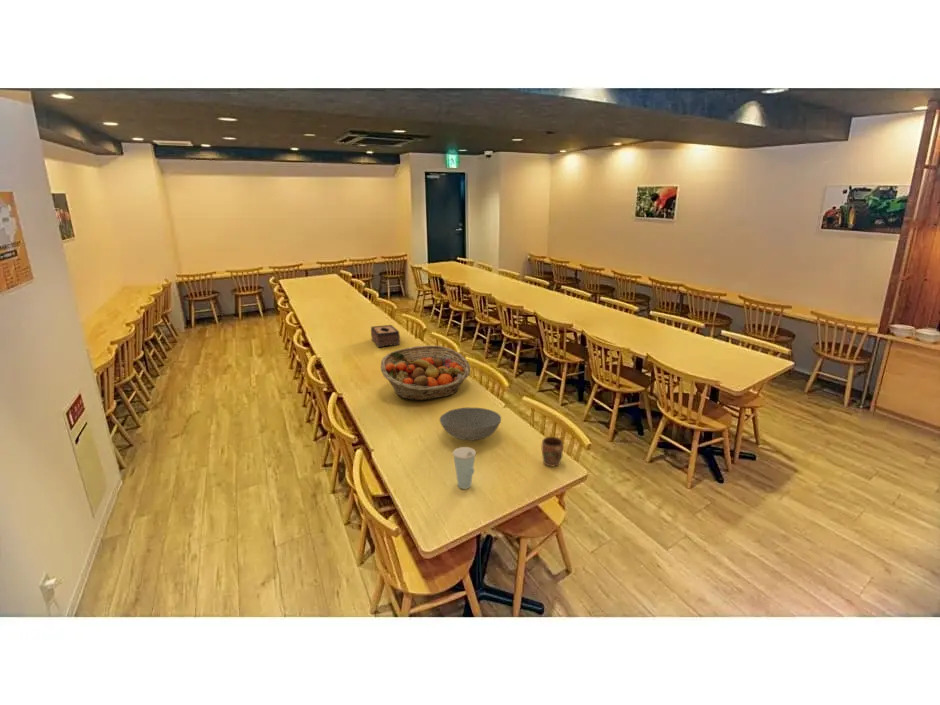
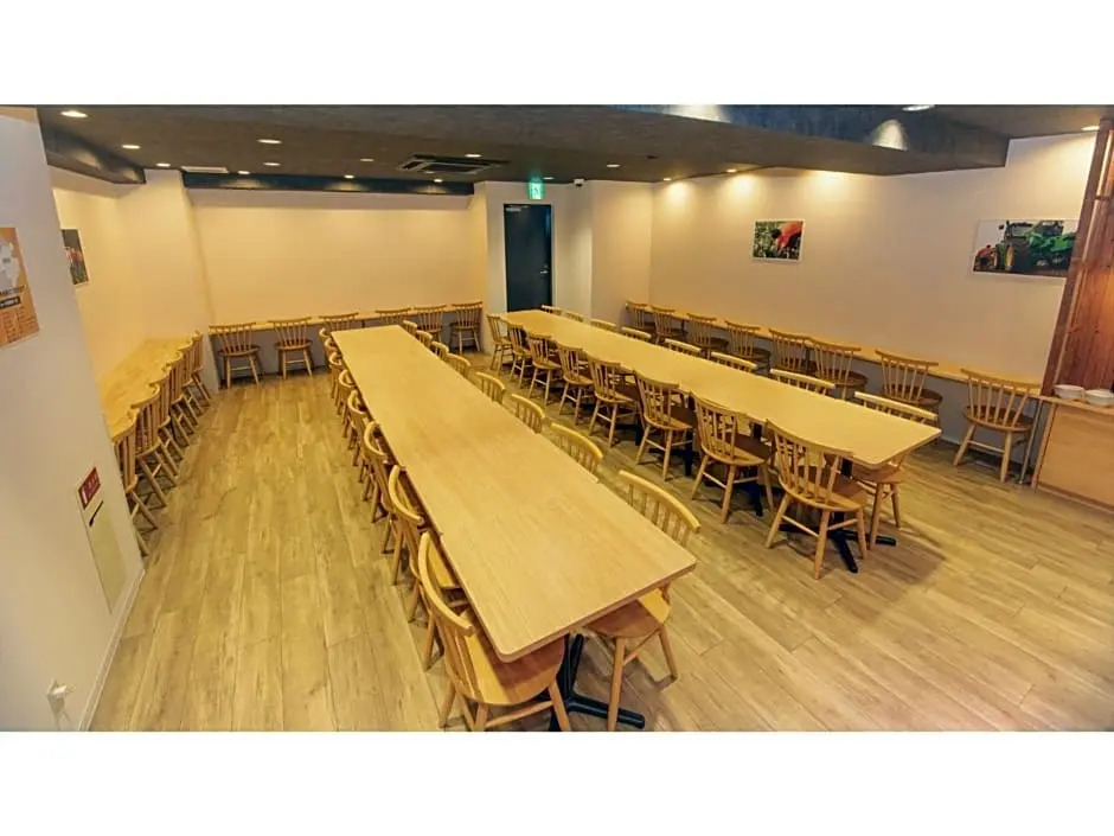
- cup [452,446,477,490]
- bowl [439,407,502,442]
- fruit basket [380,344,471,401]
- tissue box [370,324,401,348]
- mug [541,436,564,468]
